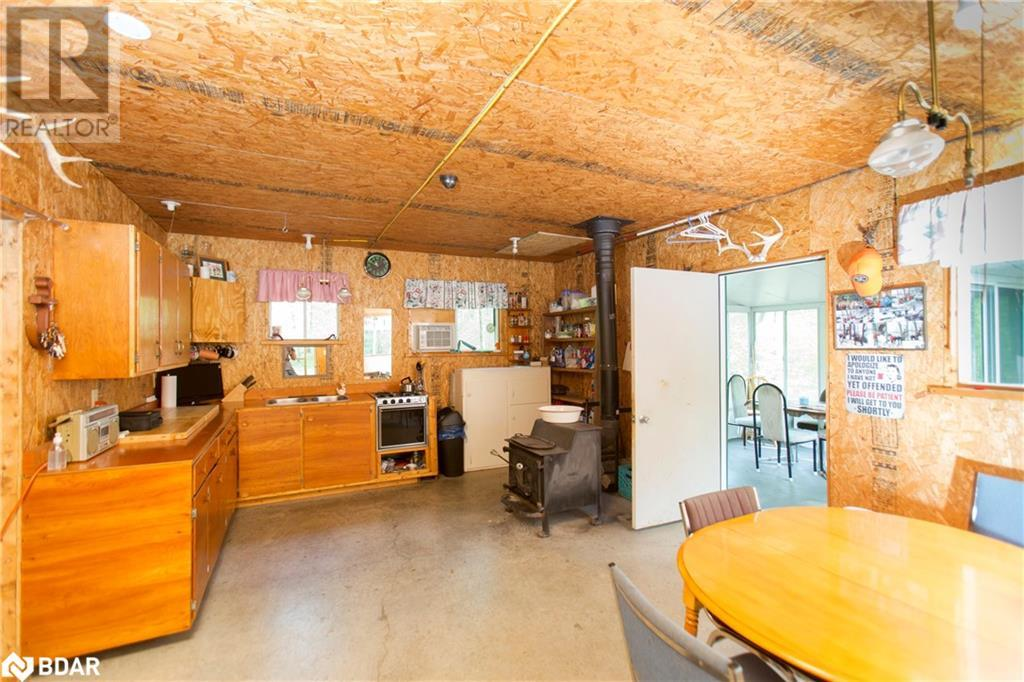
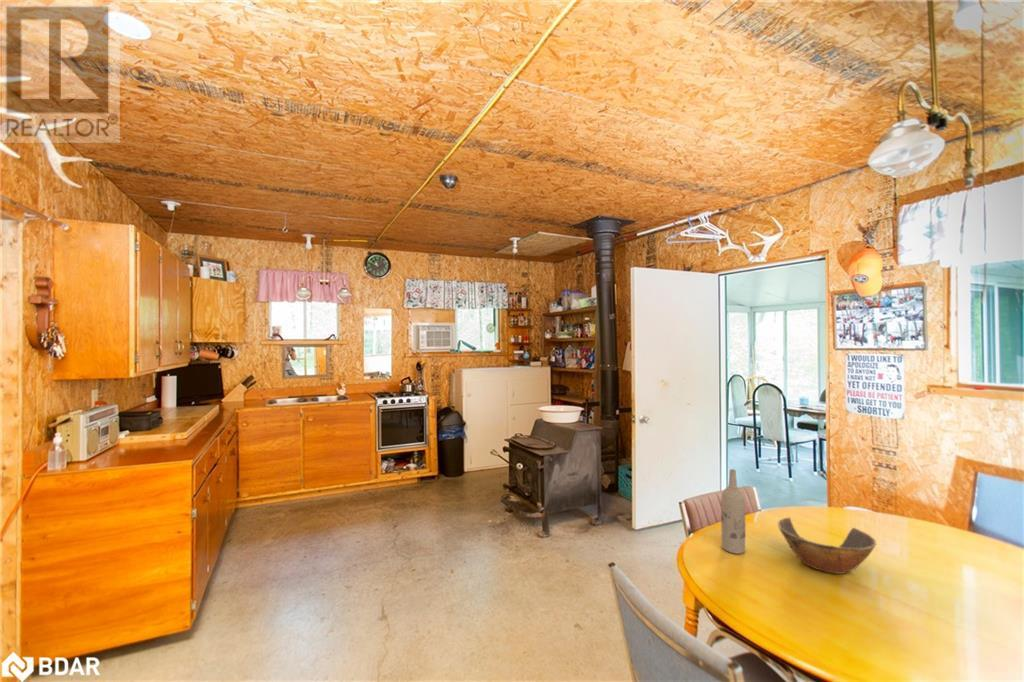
+ bowl [777,517,877,575]
+ wine bottle [720,468,746,555]
